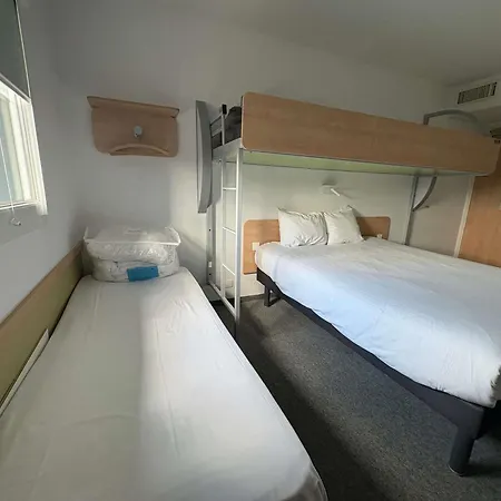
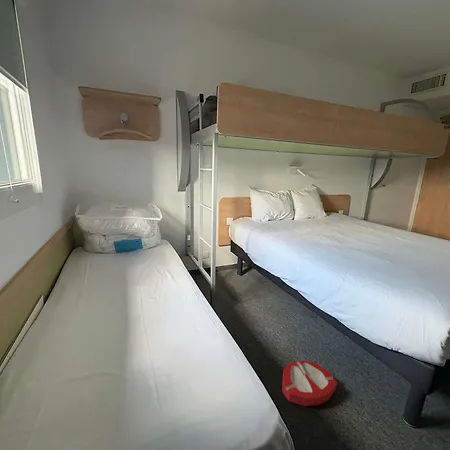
+ ashtray [281,359,338,407]
